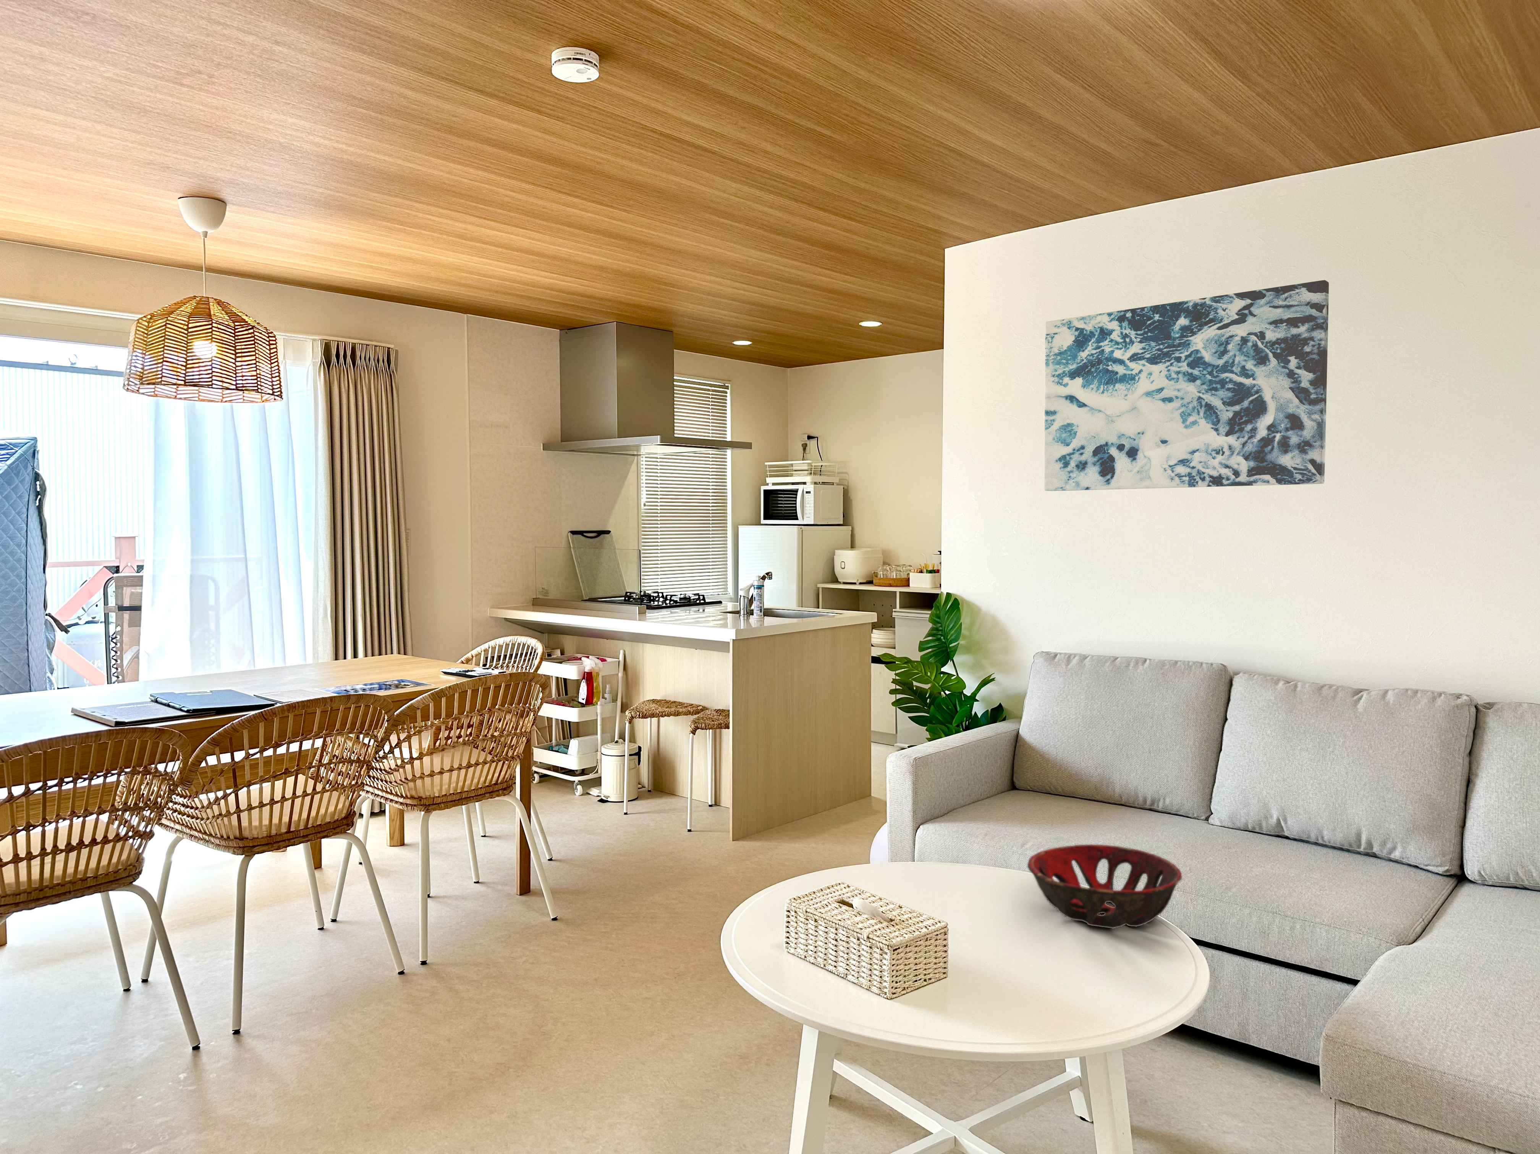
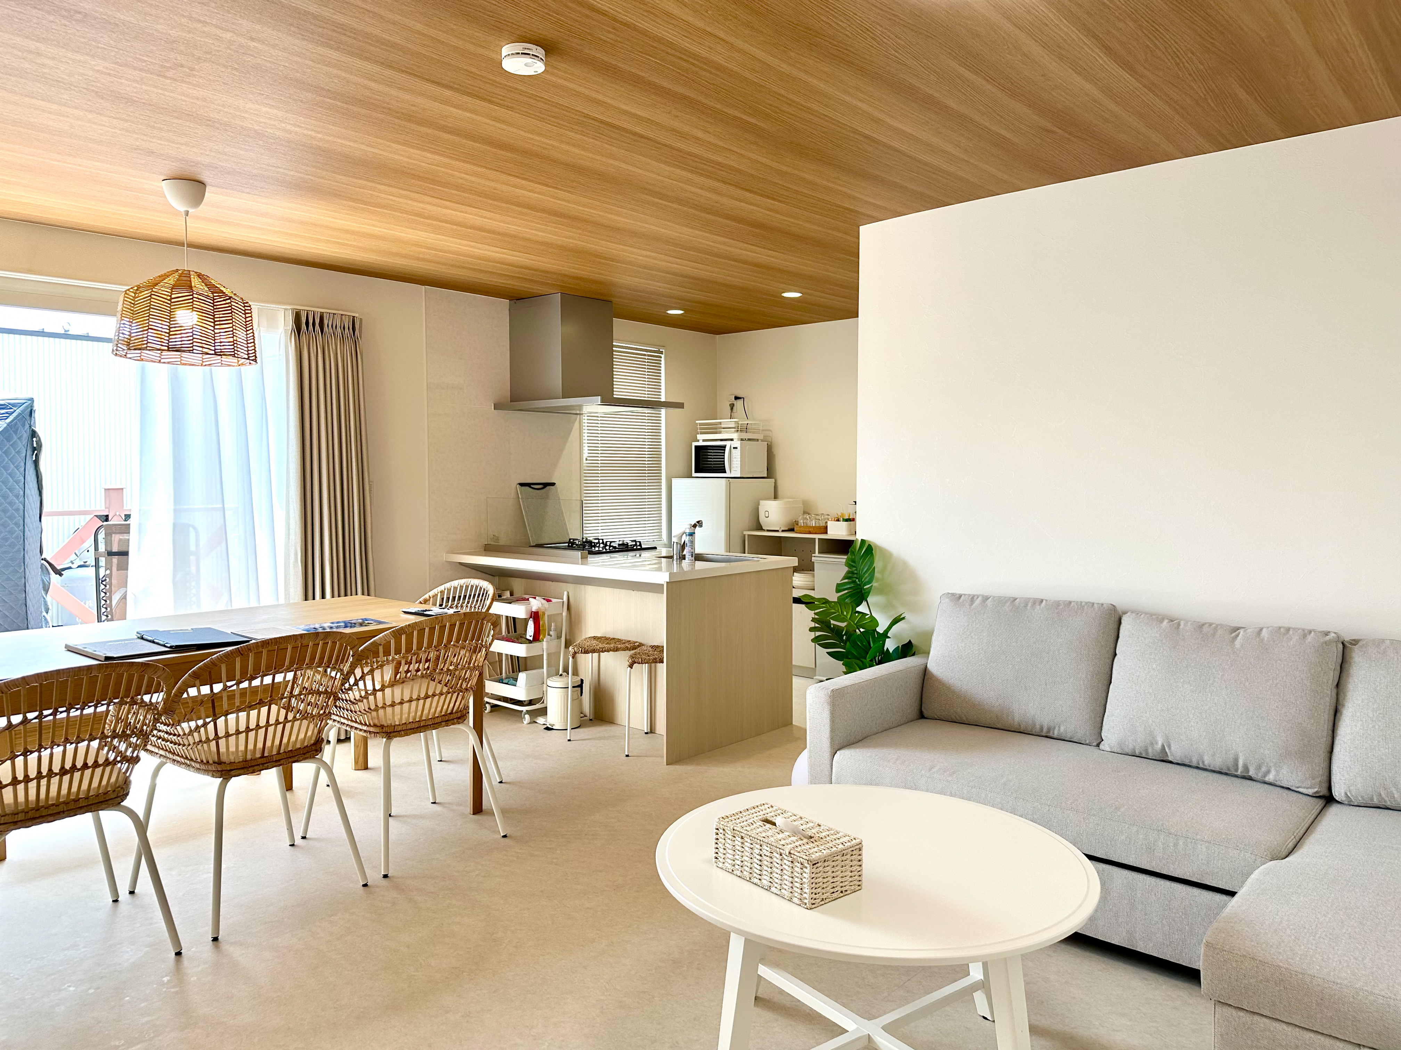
- wall art [1044,280,1329,491]
- decorative bowl [1027,844,1182,930]
